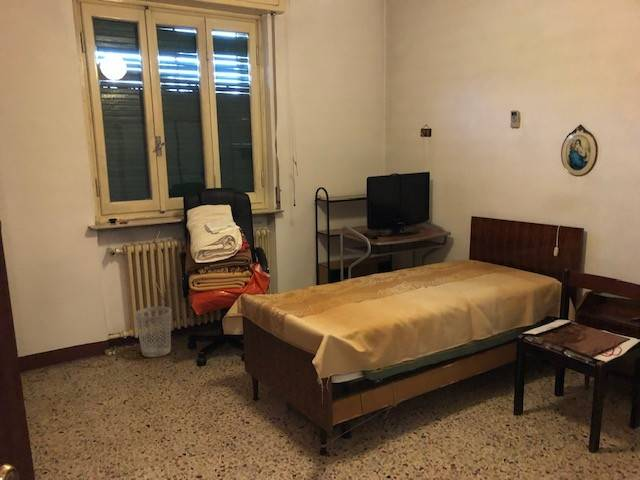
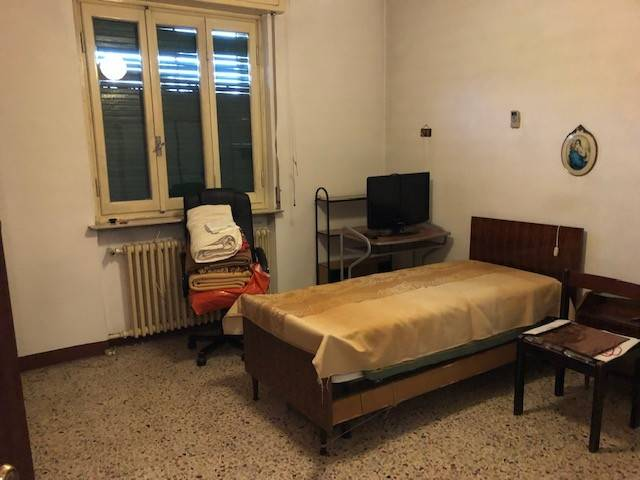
- wastebasket [134,305,172,358]
